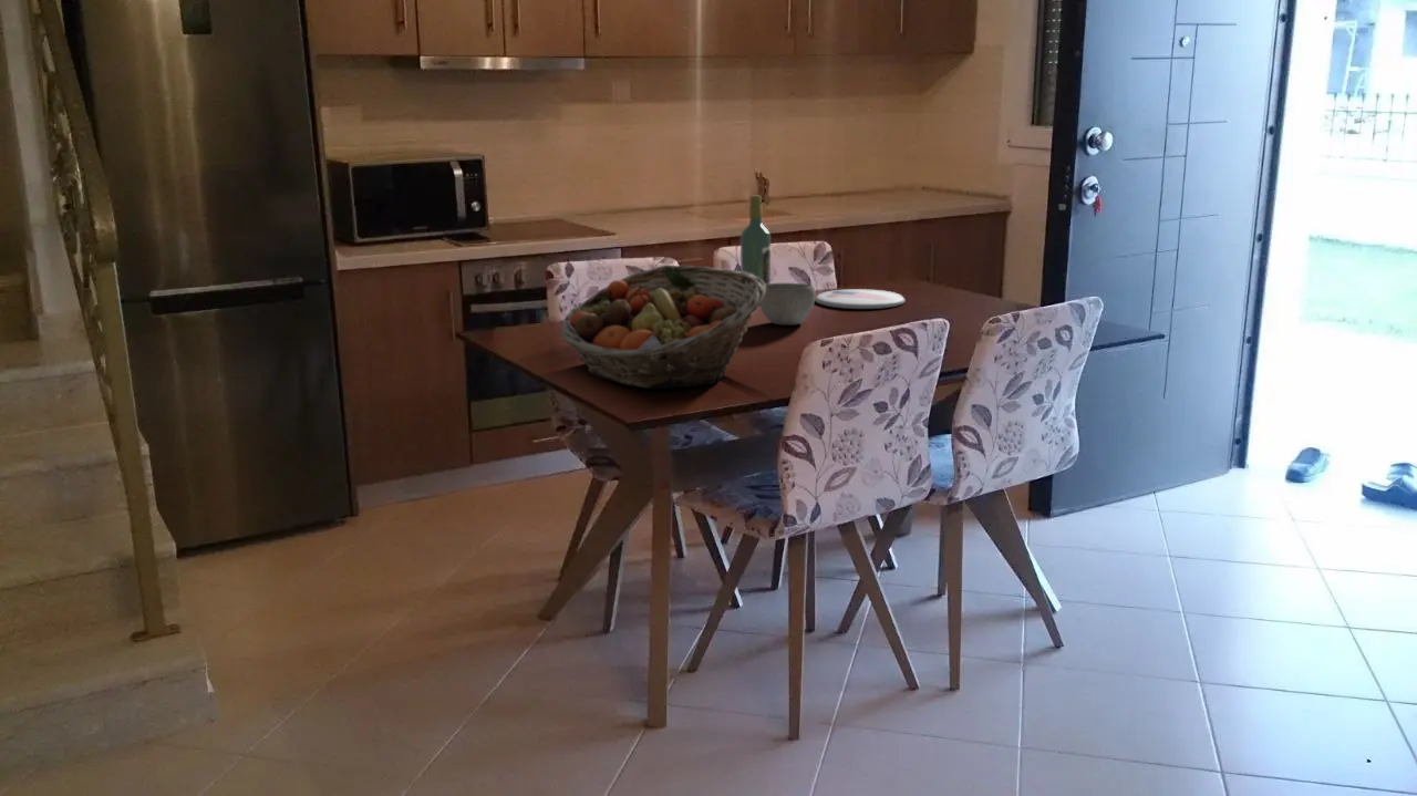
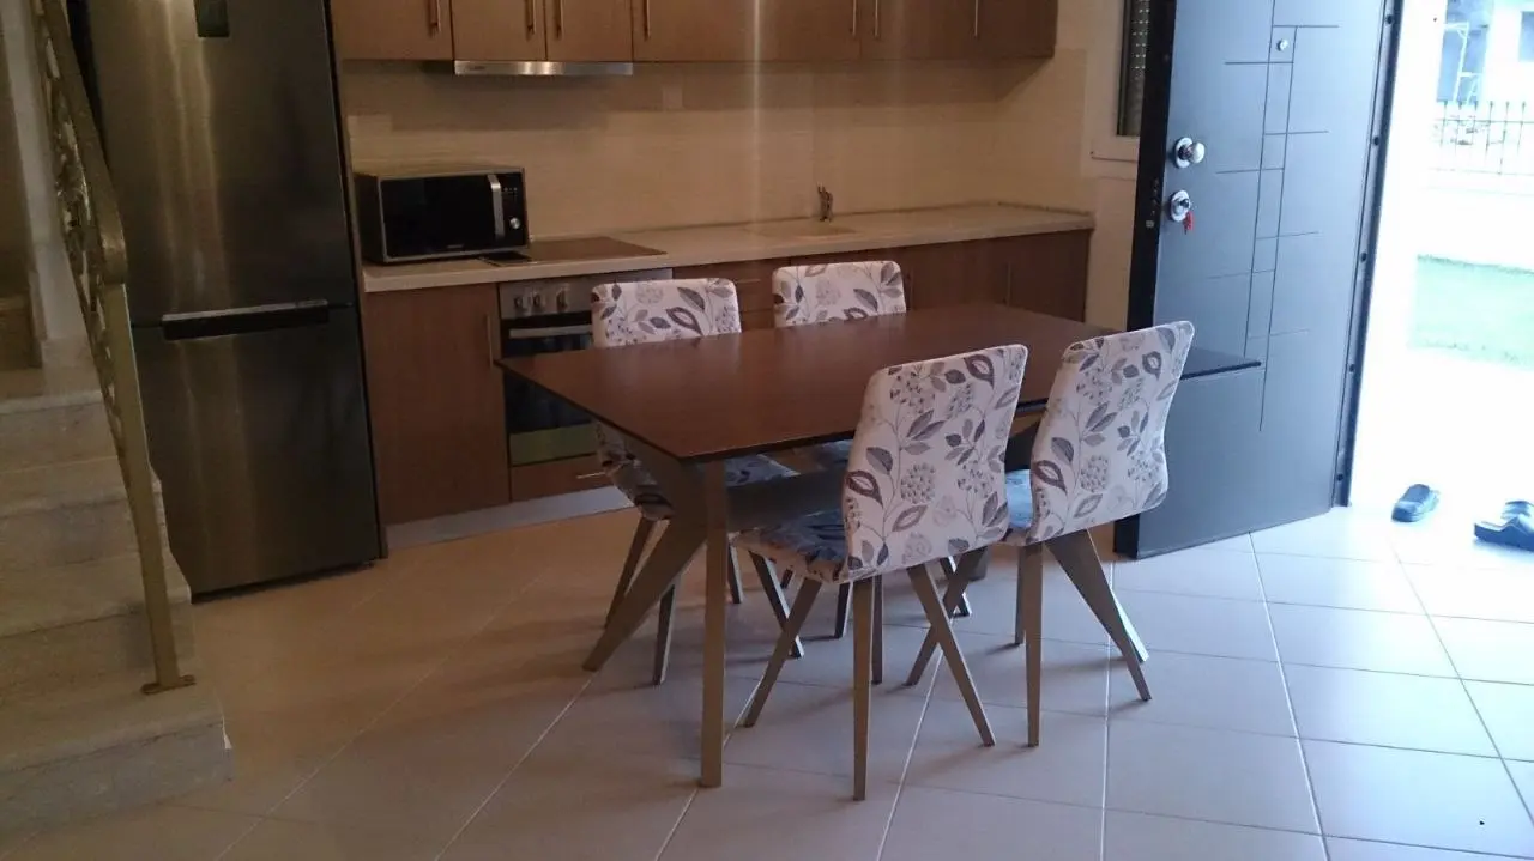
- plate [815,288,907,310]
- bowl [759,282,816,327]
- fruit basket [560,265,766,390]
- wine bottle [739,195,772,286]
